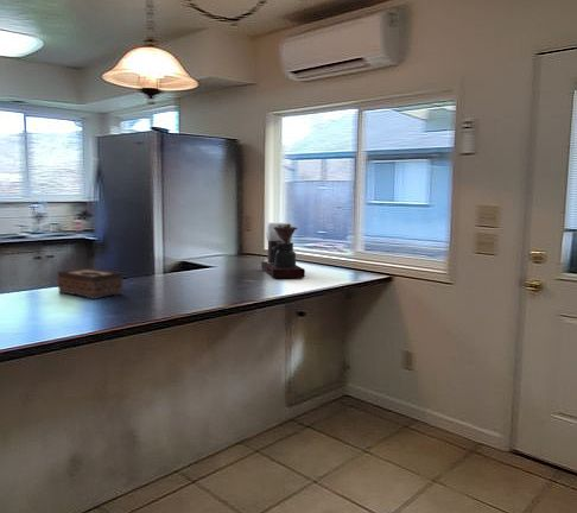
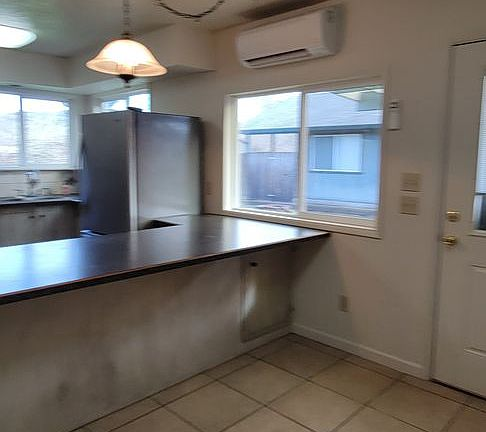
- tissue box [57,267,125,300]
- coffee maker [260,222,306,279]
